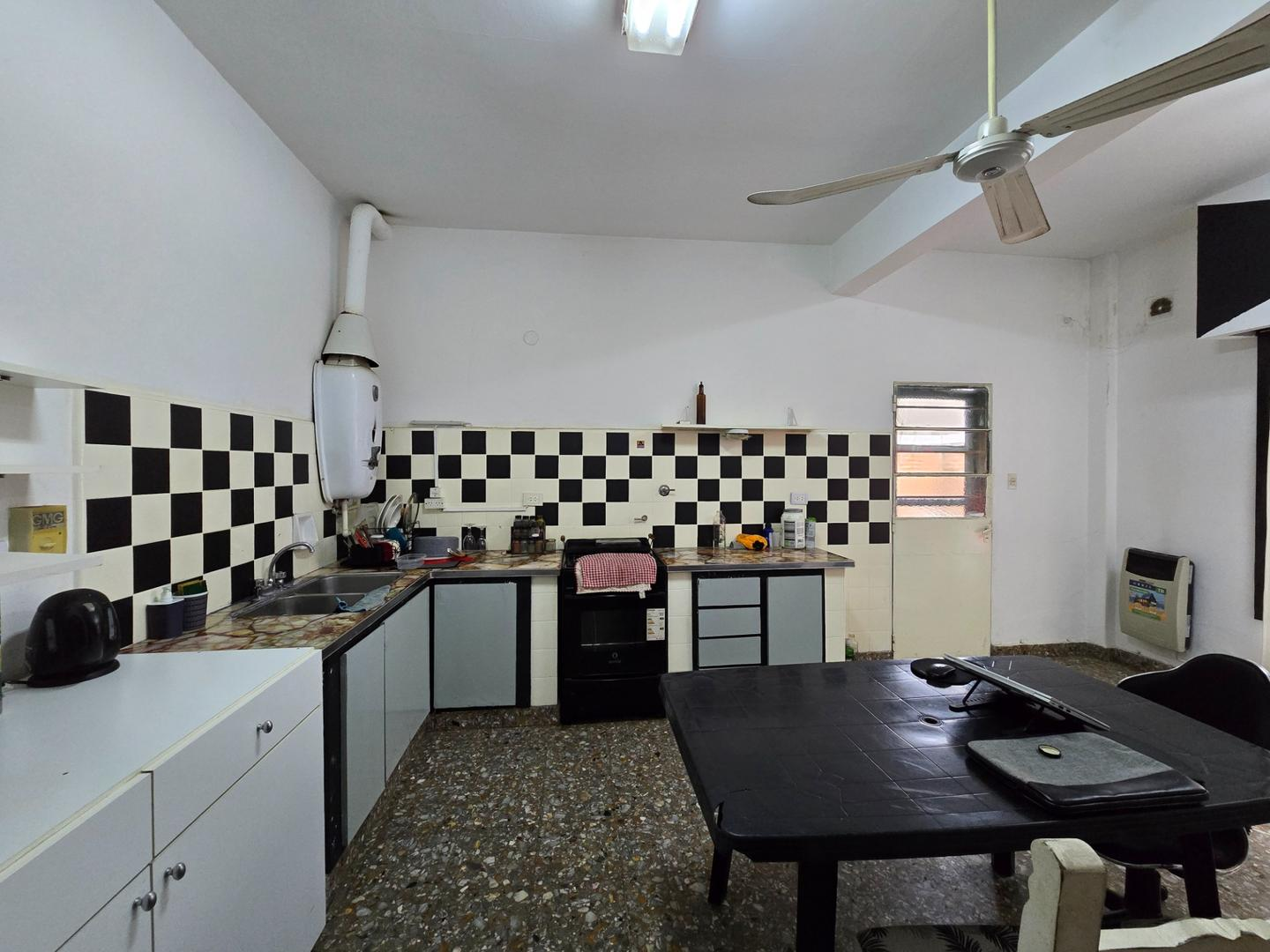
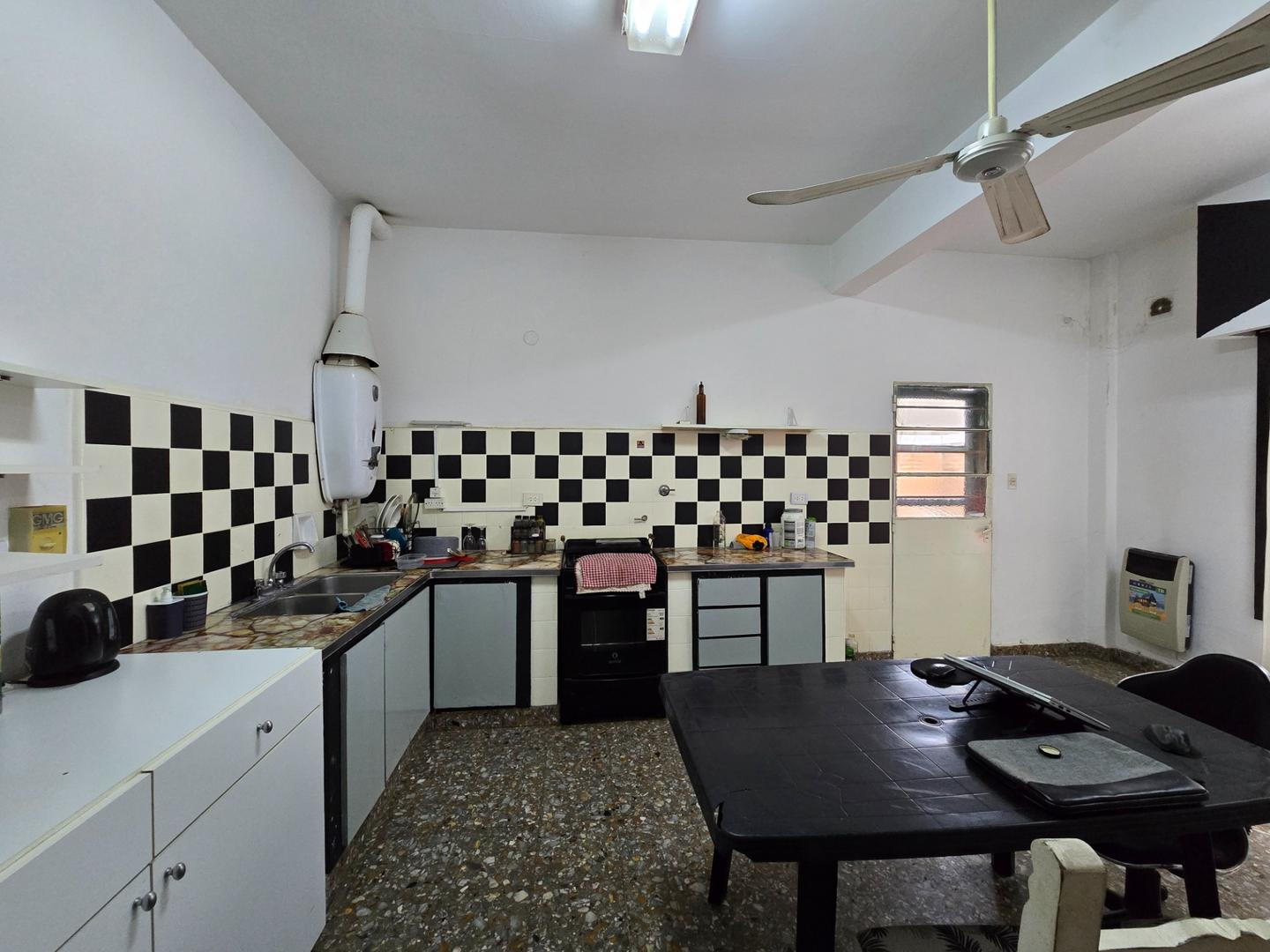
+ computer mouse [1141,722,1192,755]
